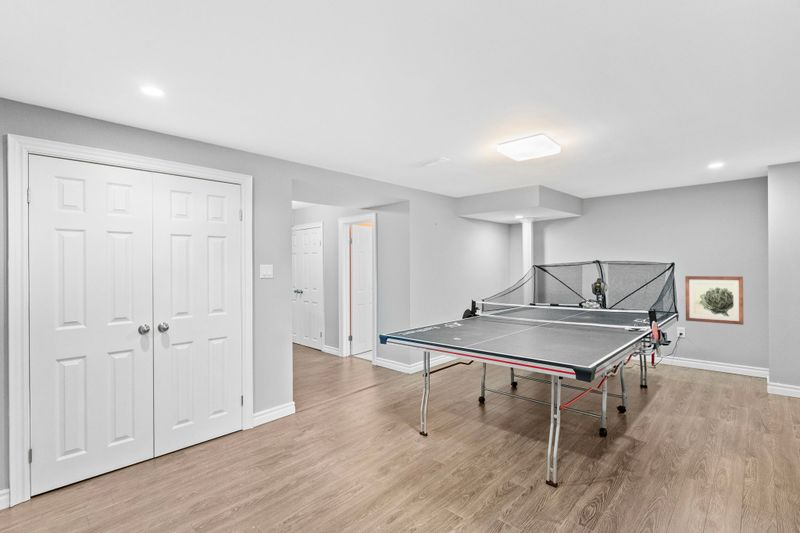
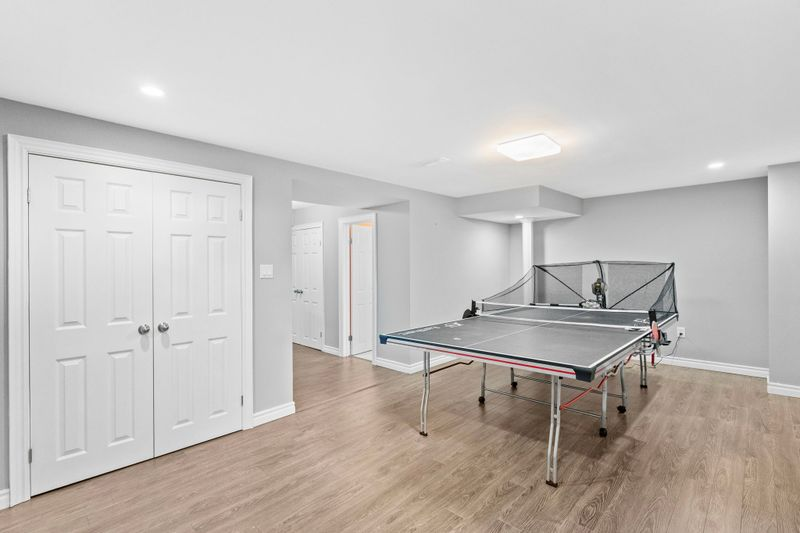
- wall art [684,275,744,326]
